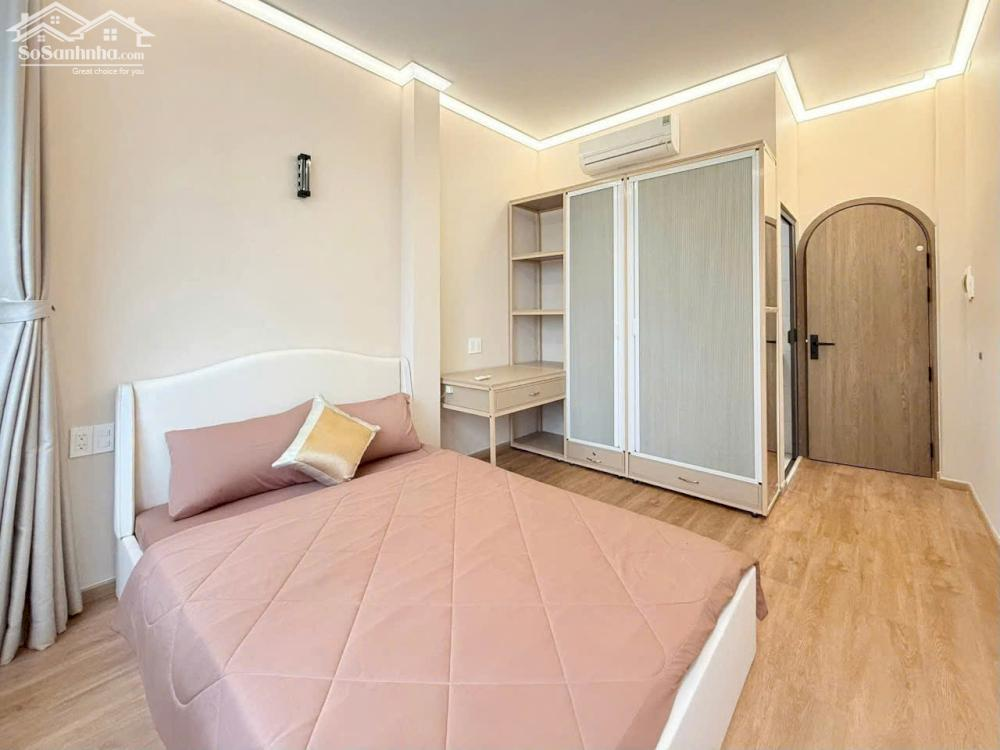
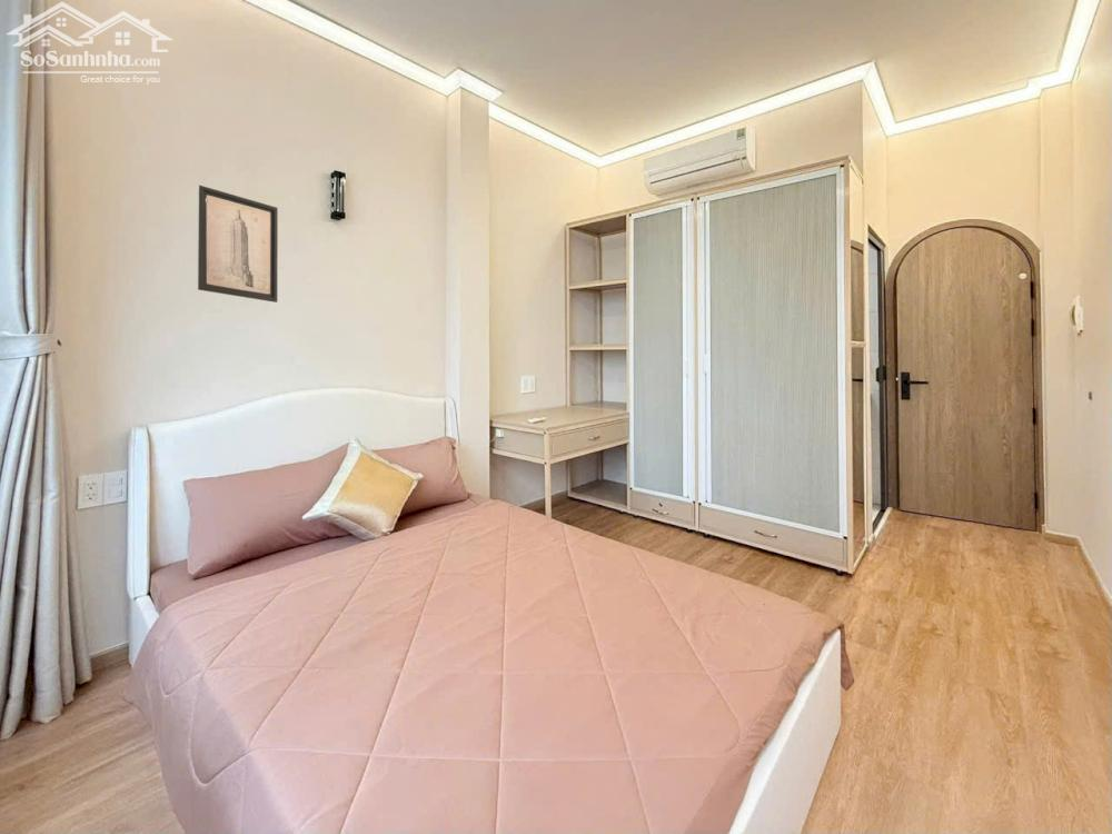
+ wall art [197,183,279,304]
